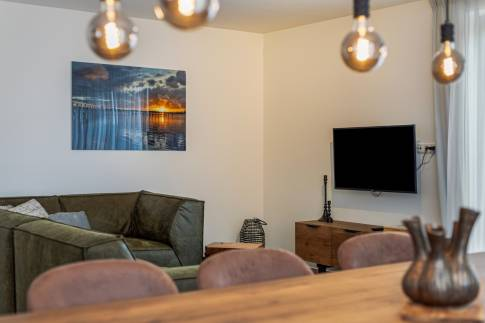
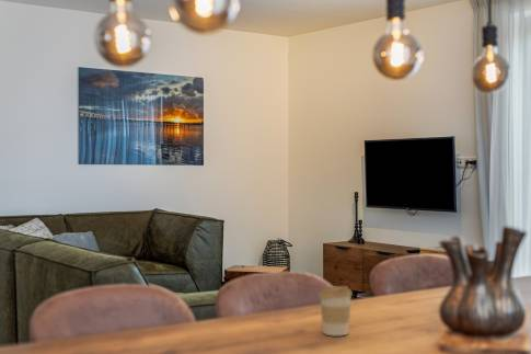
+ coffee cup [318,285,354,336]
